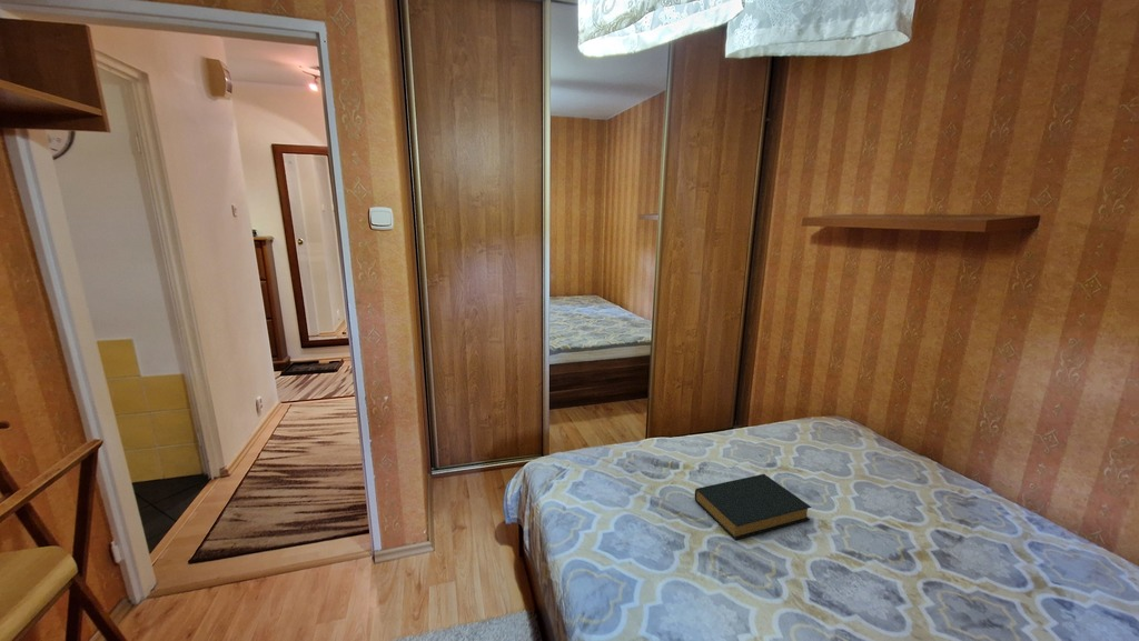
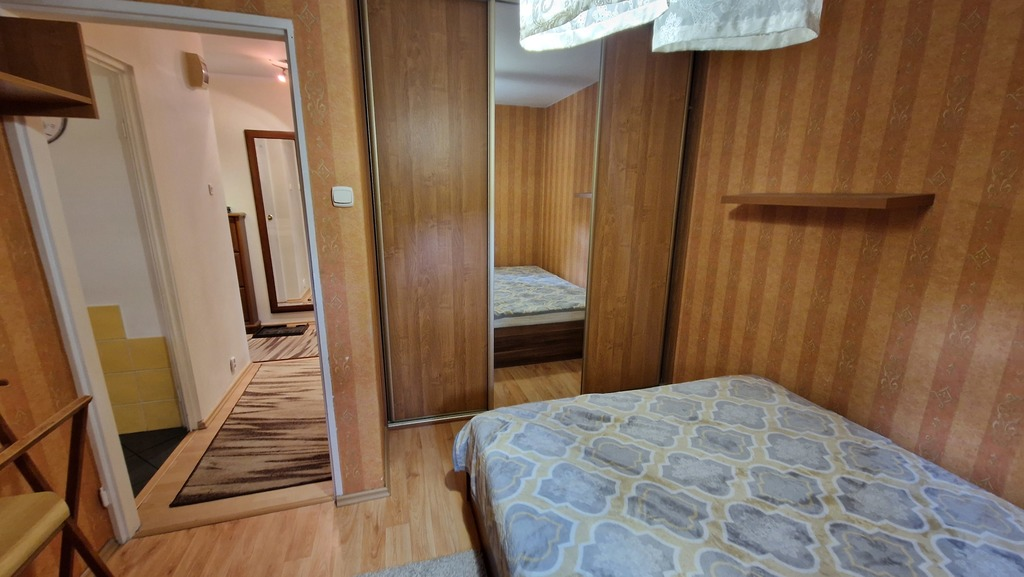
- hardback book [694,473,812,541]
